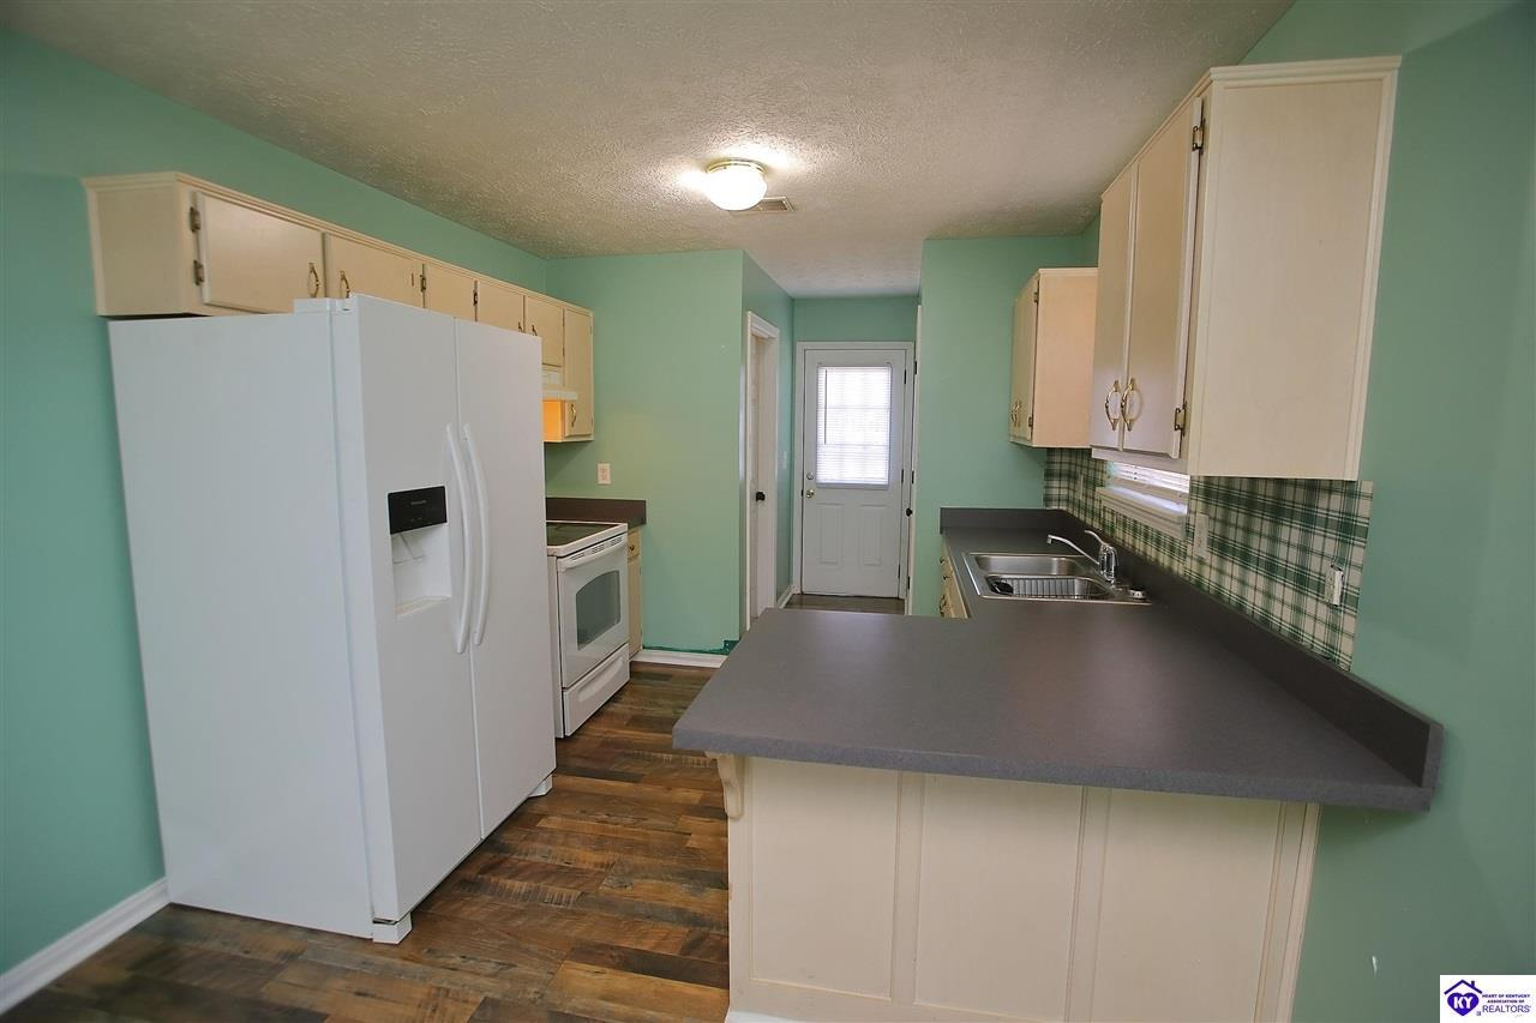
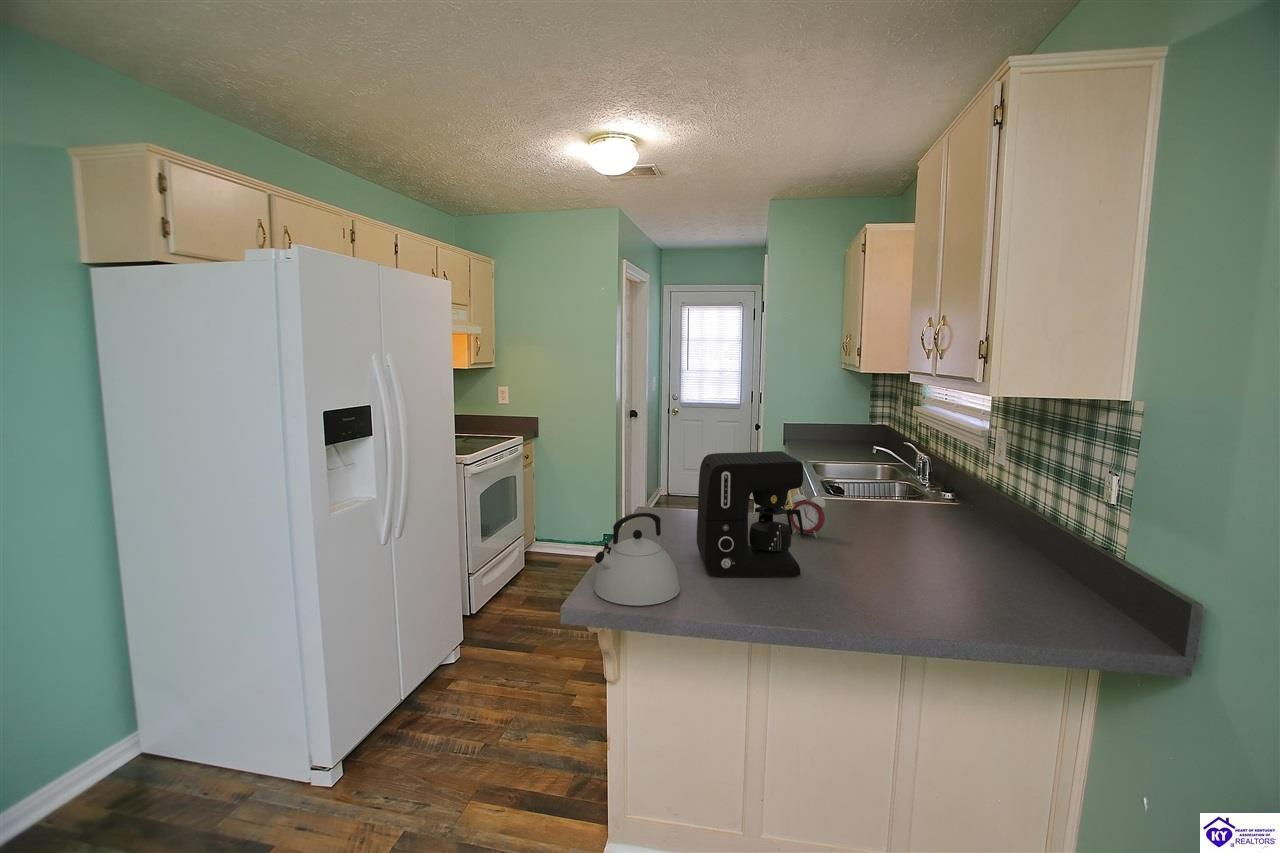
+ alarm clock [790,488,826,539]
+ coffee maker [696,450,805,578]
+ kettle [593,512,681,607]
